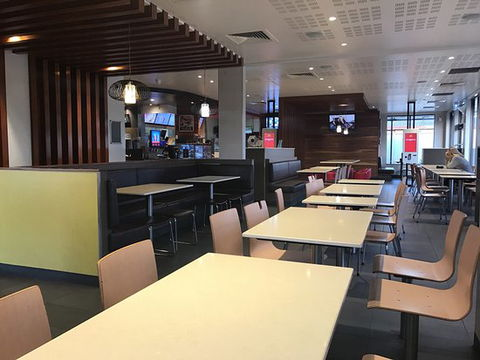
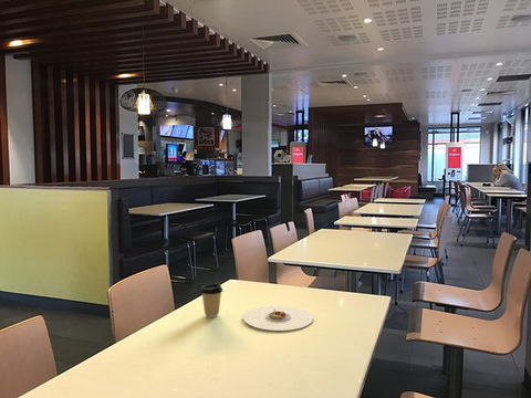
+ plate [242,305,314,332]
+ coffee cup [199,282,225,318]
